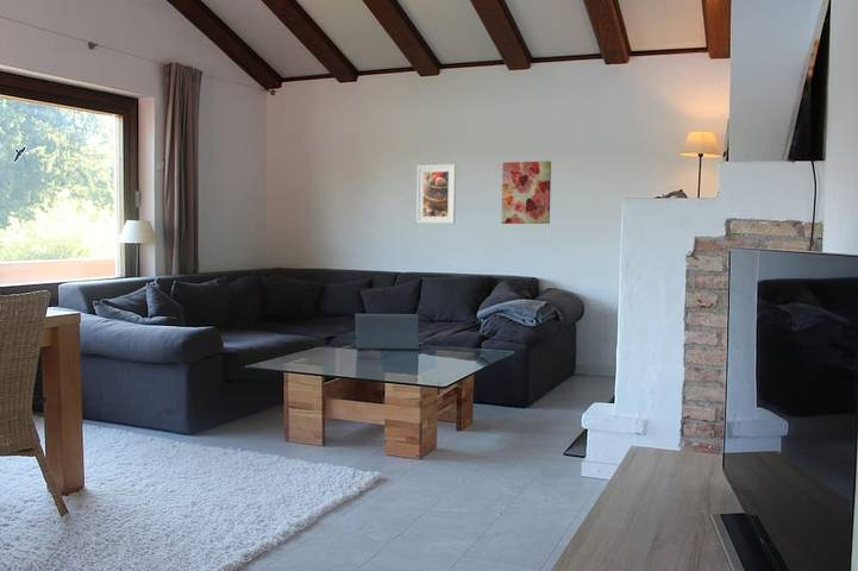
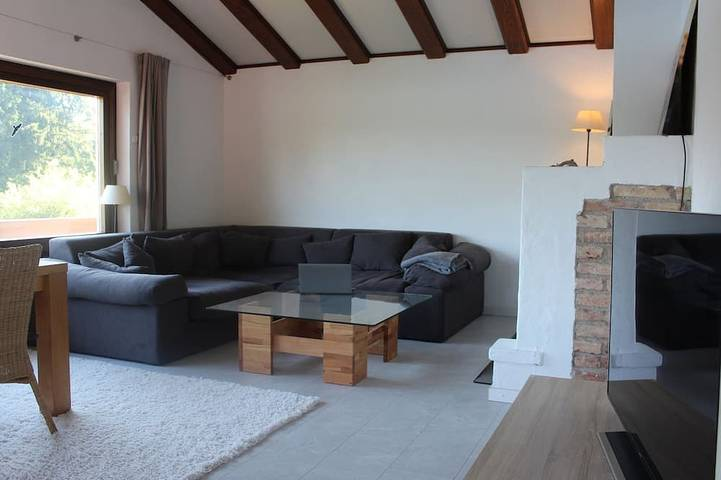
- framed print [415,163,457,225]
- wall art [501,159,552,225]
